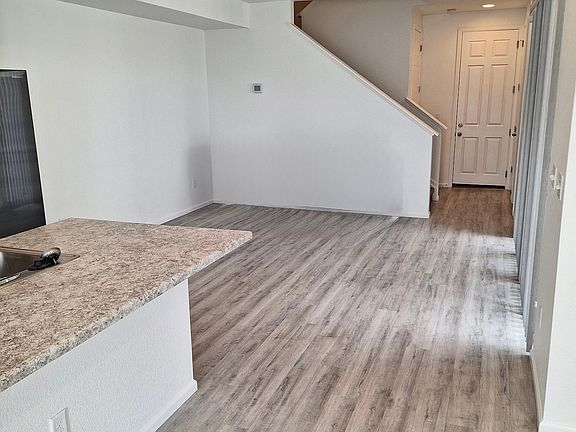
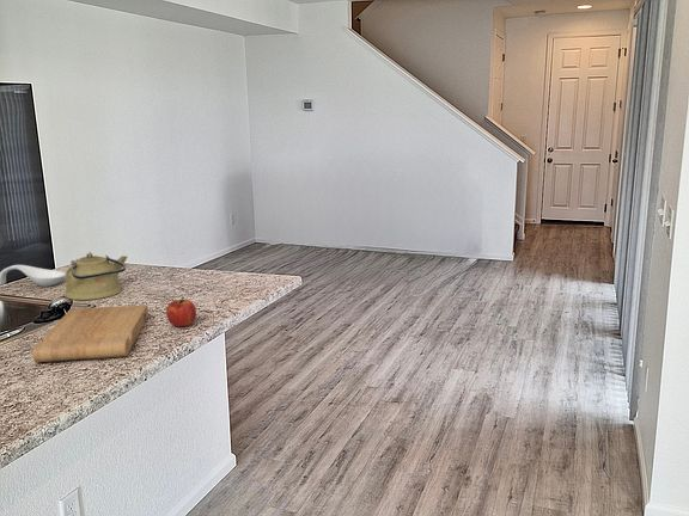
+ kettle [65,251,128,301]
+ fruit [165,296,197,328]
+ cutting board [31,303,150,363]
+ spoon rest [0,264,66,288]
